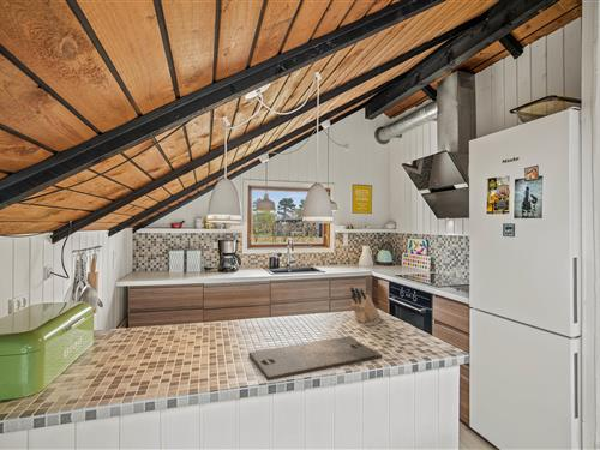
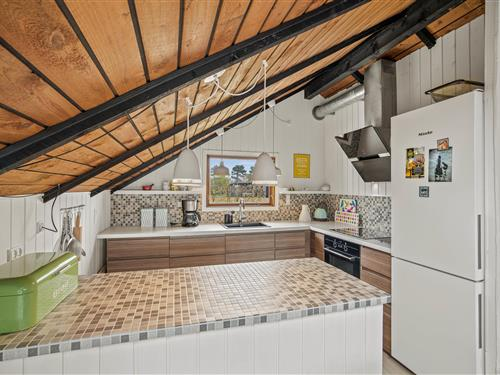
- knife block [349,286,380,324]
- cutting board [248,335,383,382]
